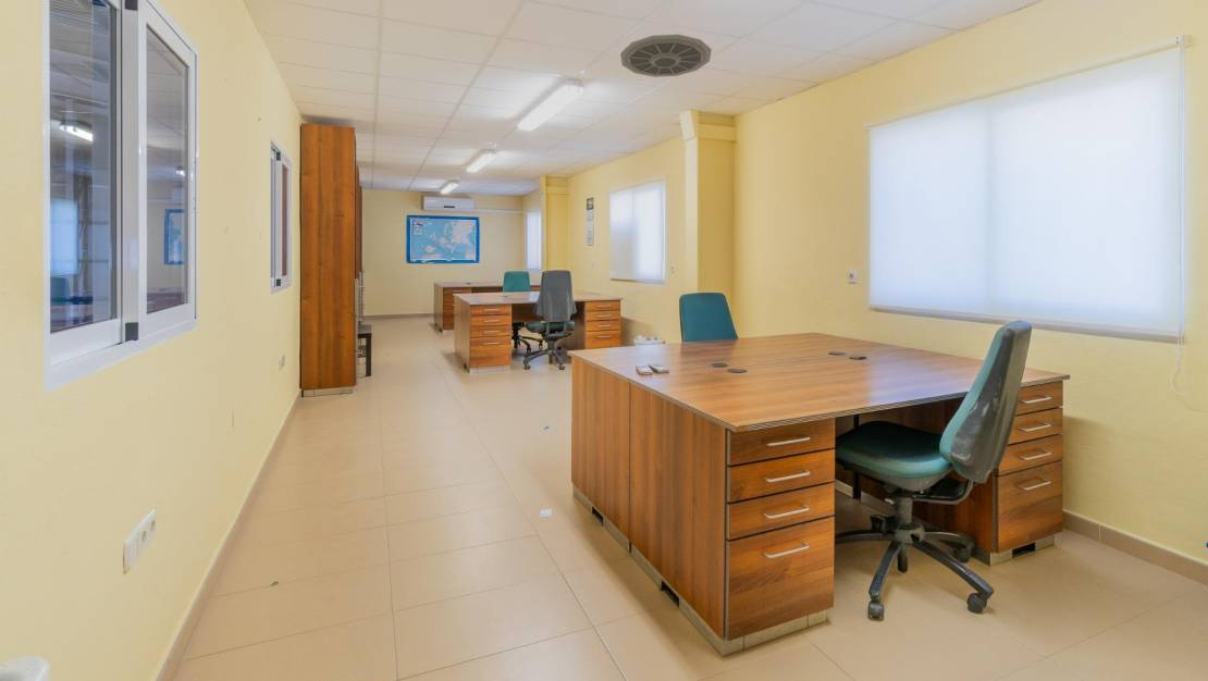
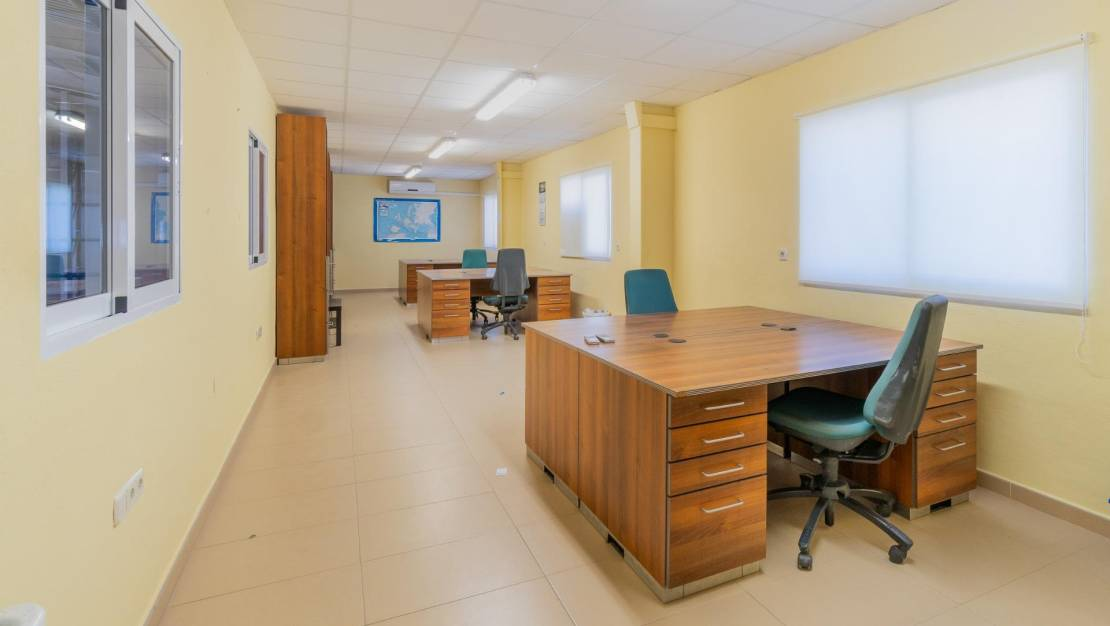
- ceiling vent [619,34,713,78]
